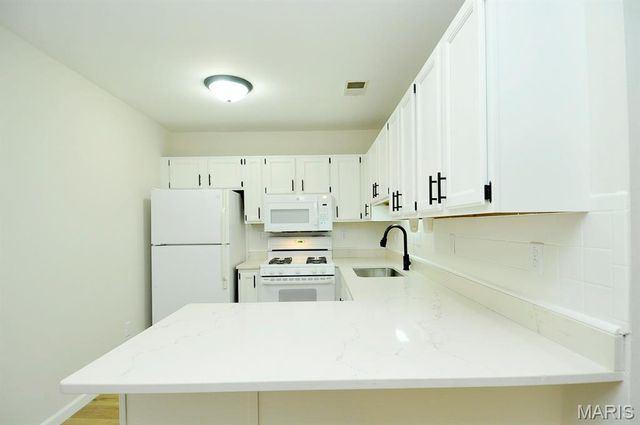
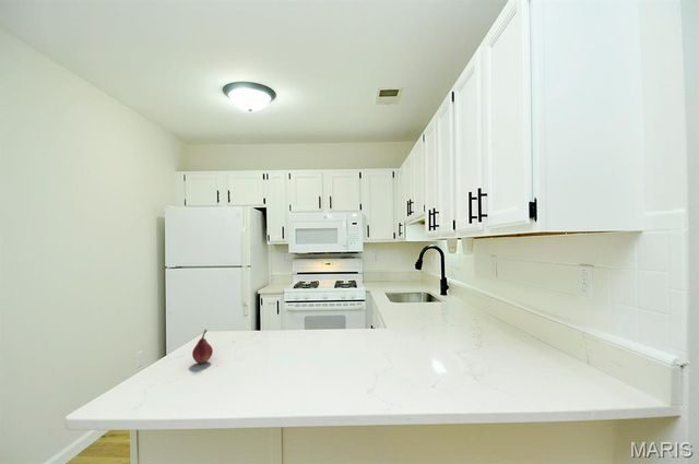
+ fruit [191,329,214,365]
